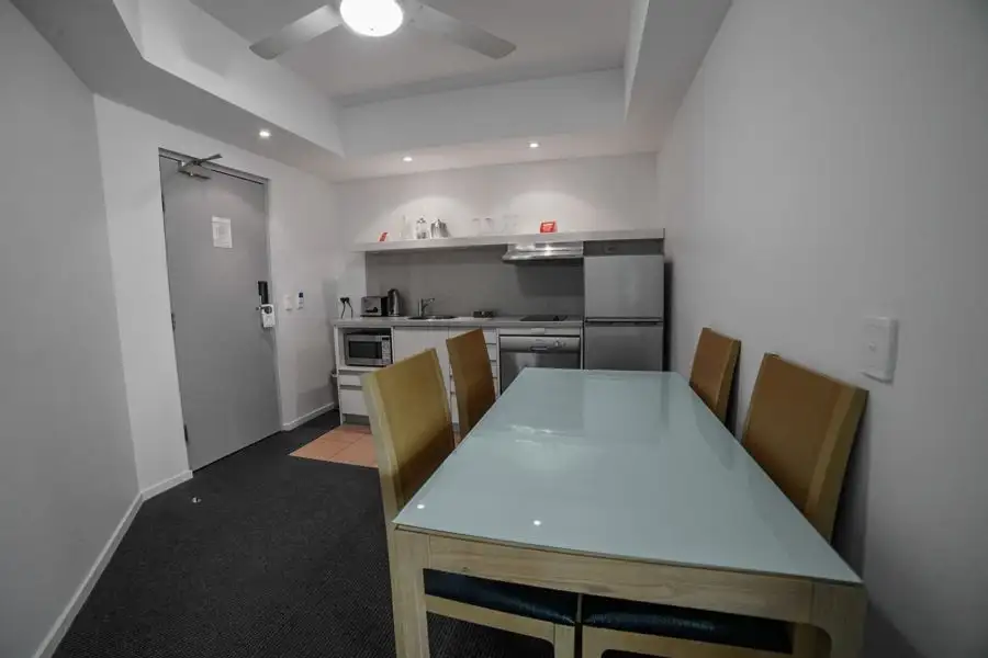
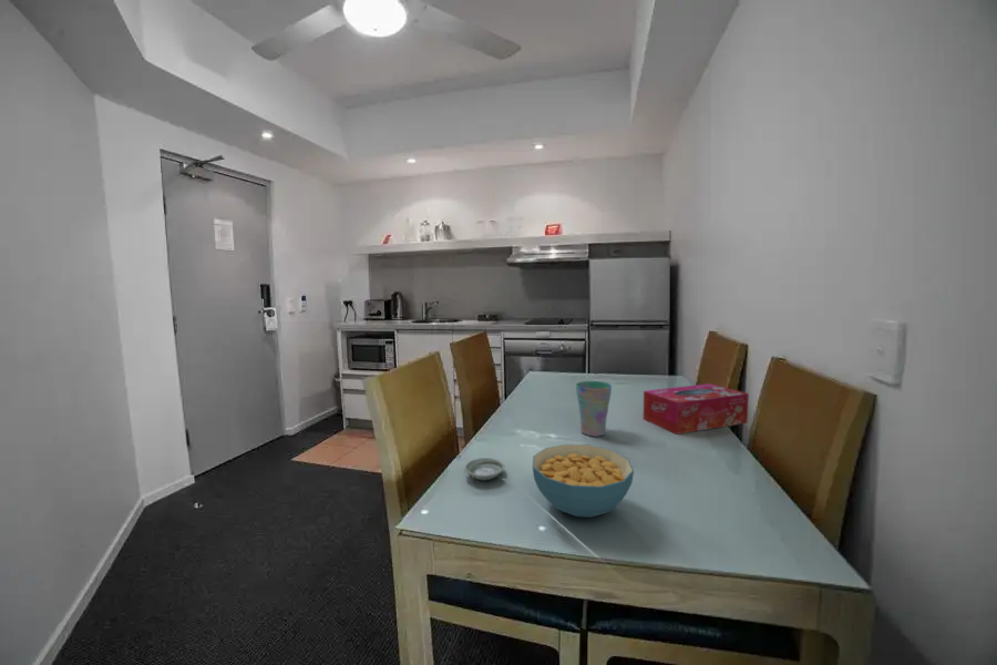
+ cup [575,380,613,438]
+ cereal bowl [532,443,635,519]
+ tissue box [643,382,750,436]
+ saucer [463,457,505,481]
